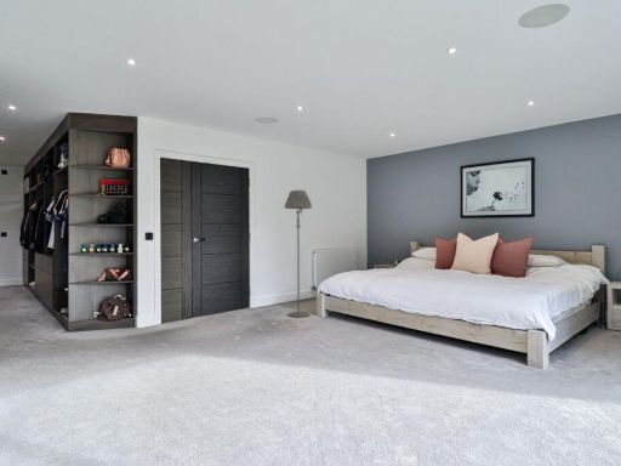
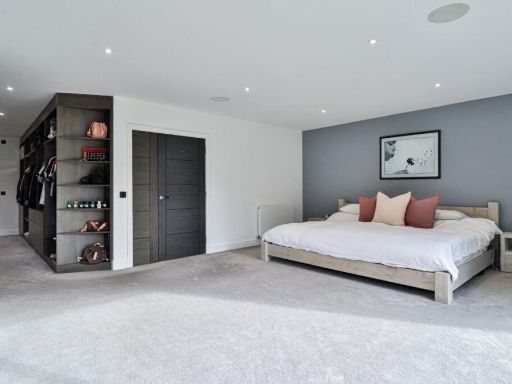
- floor lamp [283,189,313,318]
